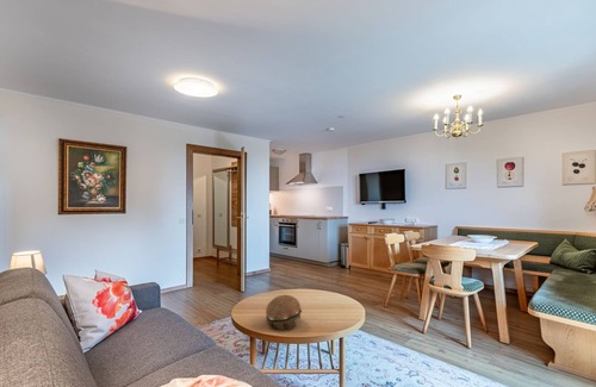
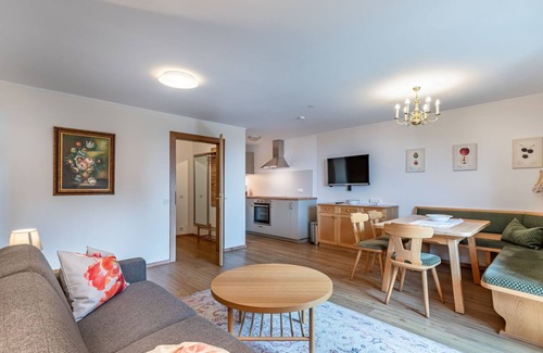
- decorative bowl [265,294,303,331]
